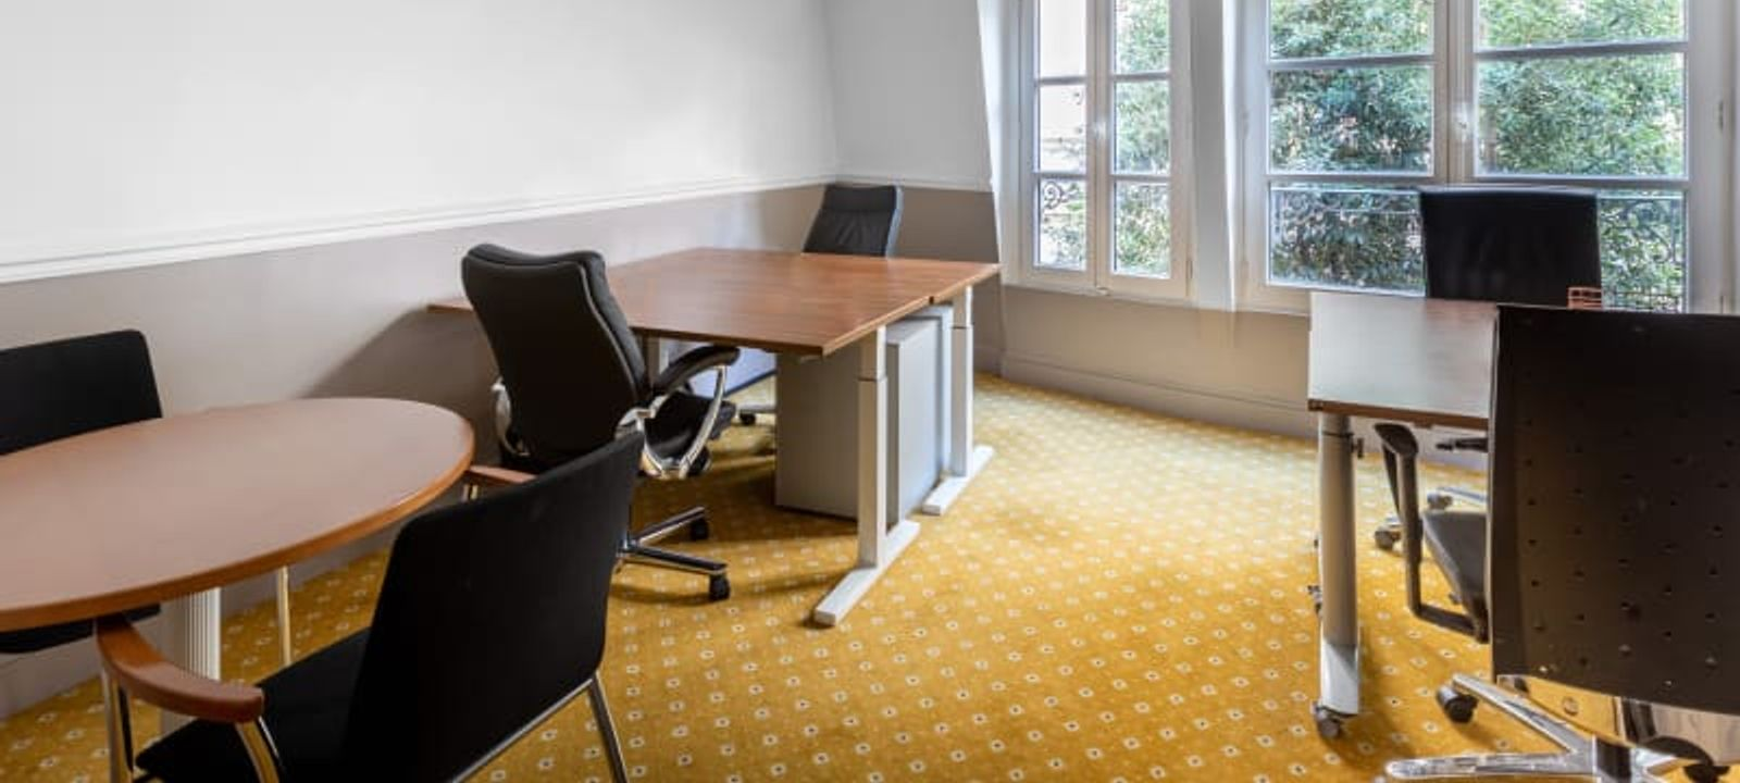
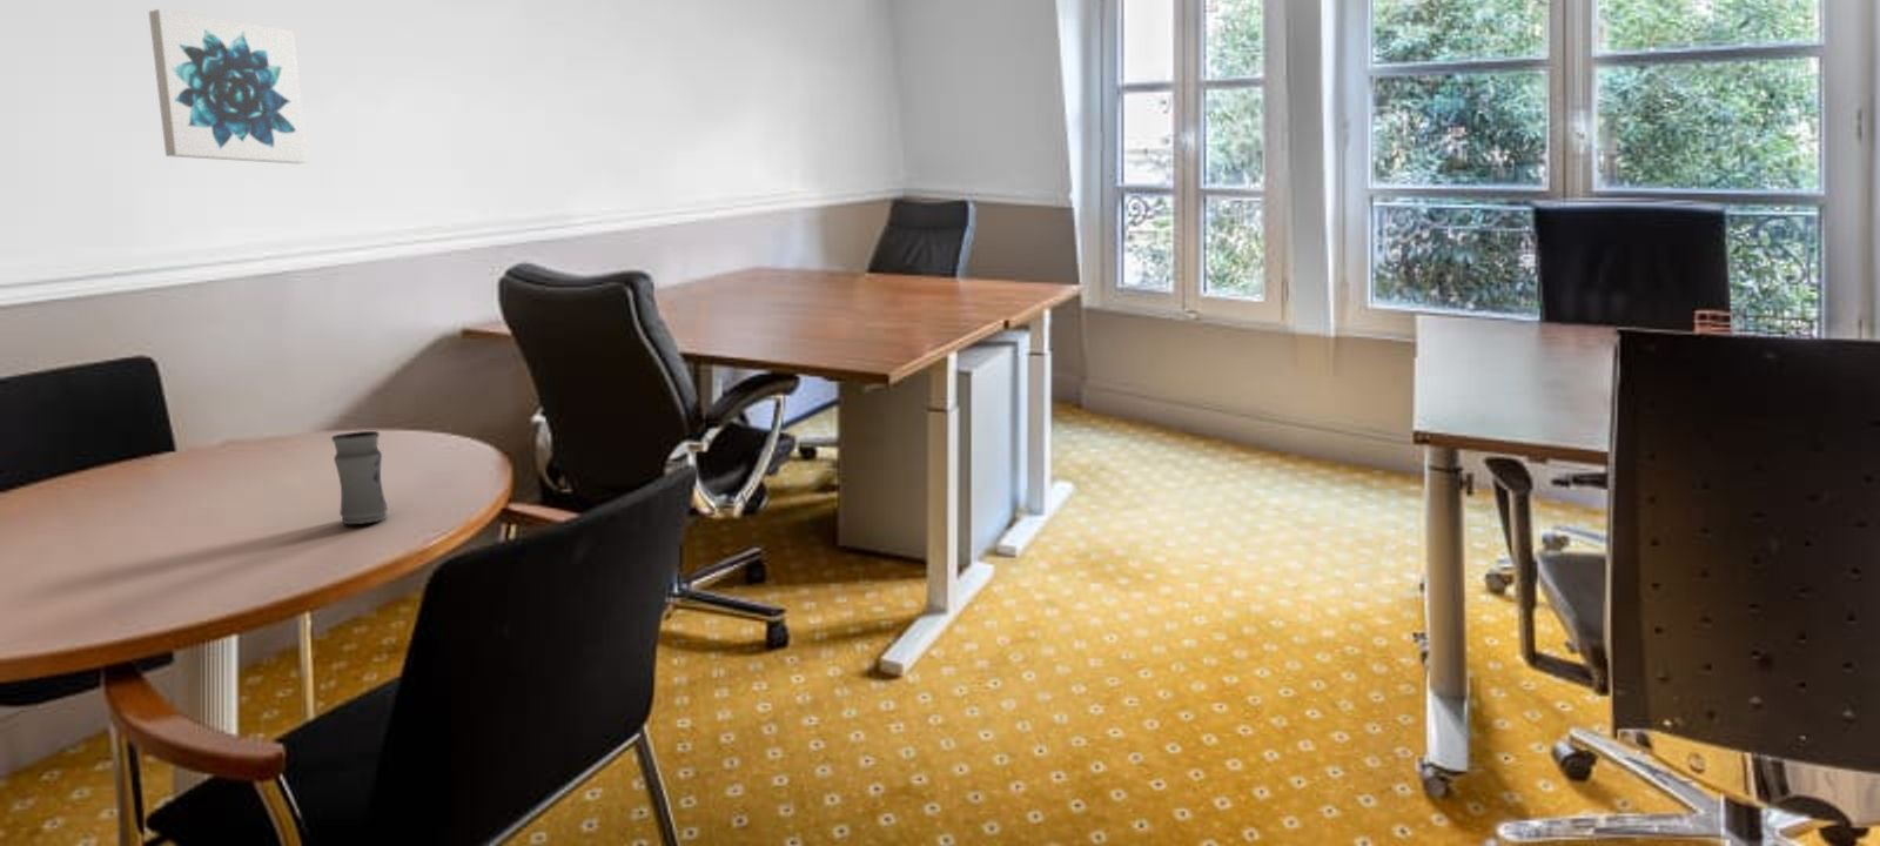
+ wall art [147,8,309,164]
+ jar [330,430,388,525]
